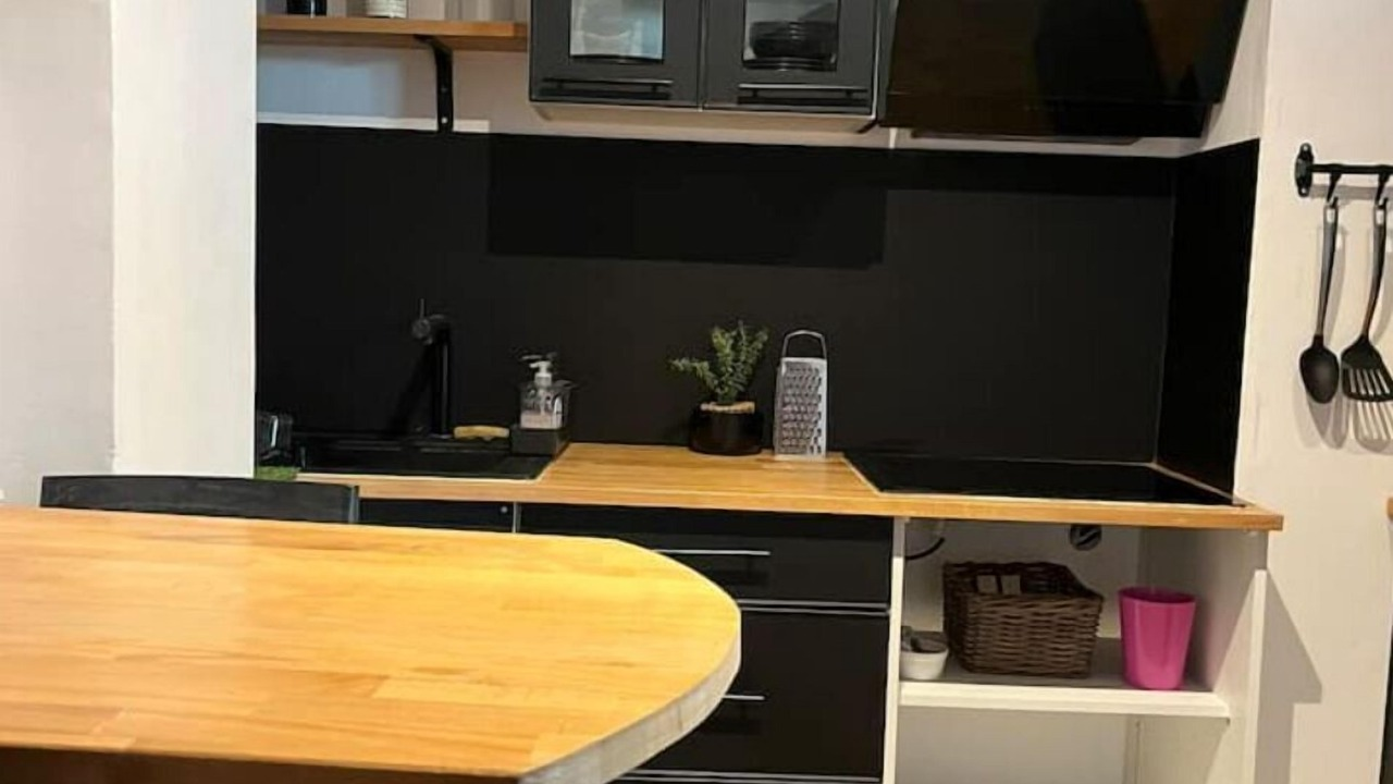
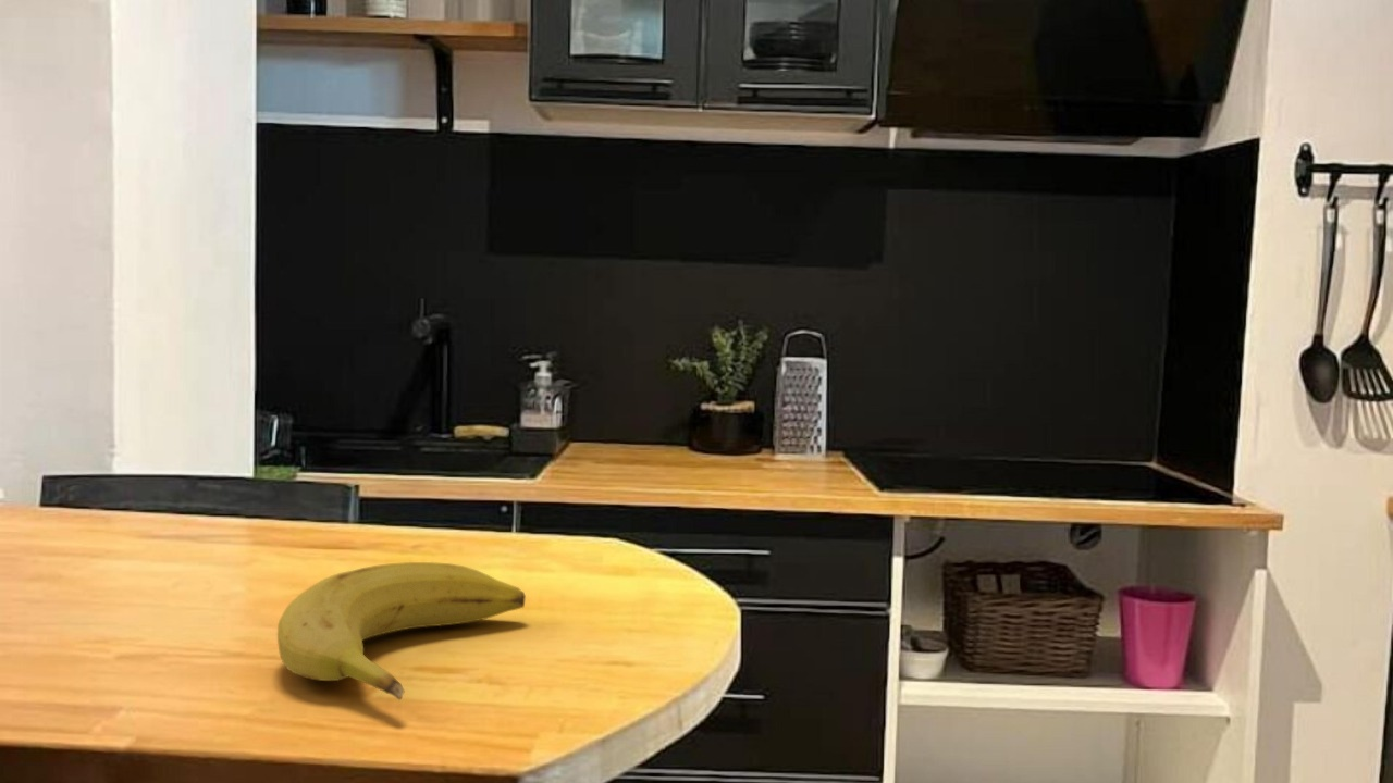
+ fruit [276,561,527,700]
